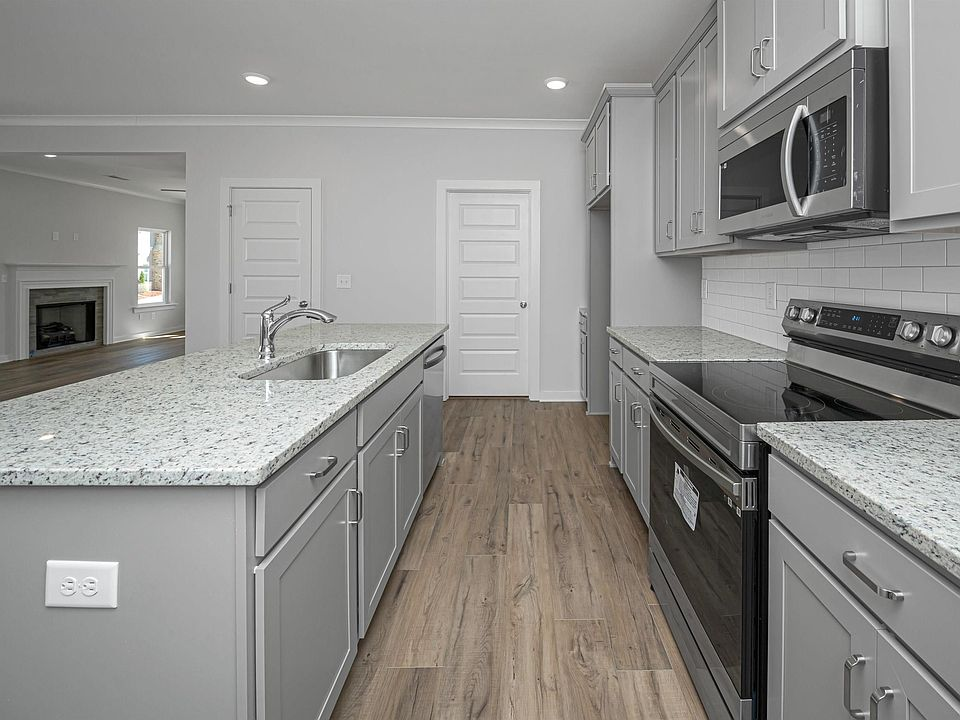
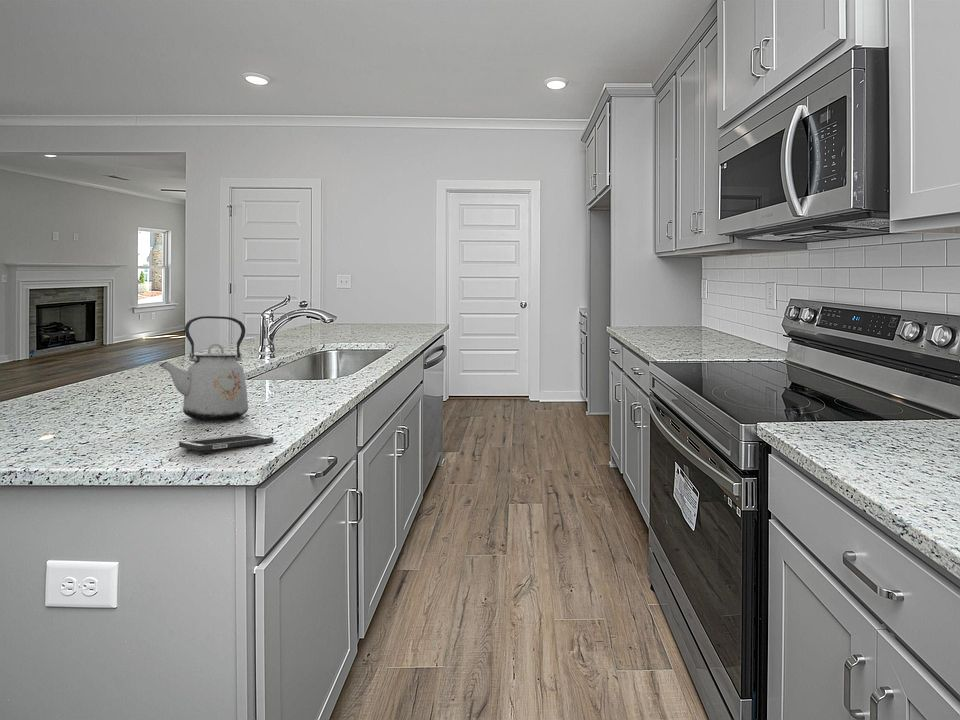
+ cell phone [178,433,274,452]
+ kettle [158,315,249,421]
